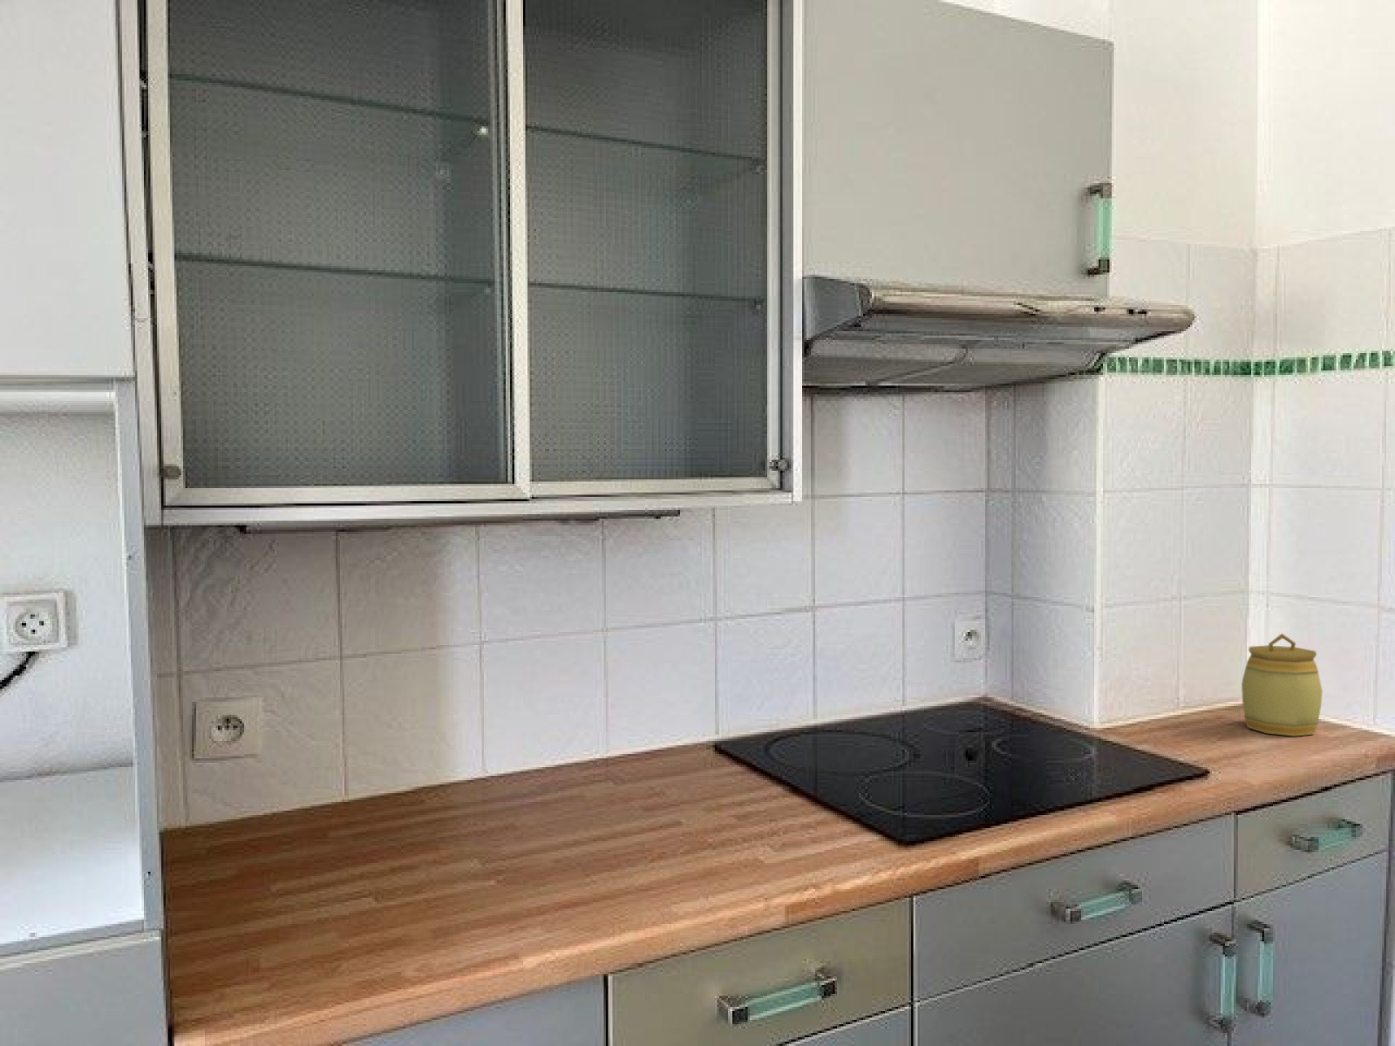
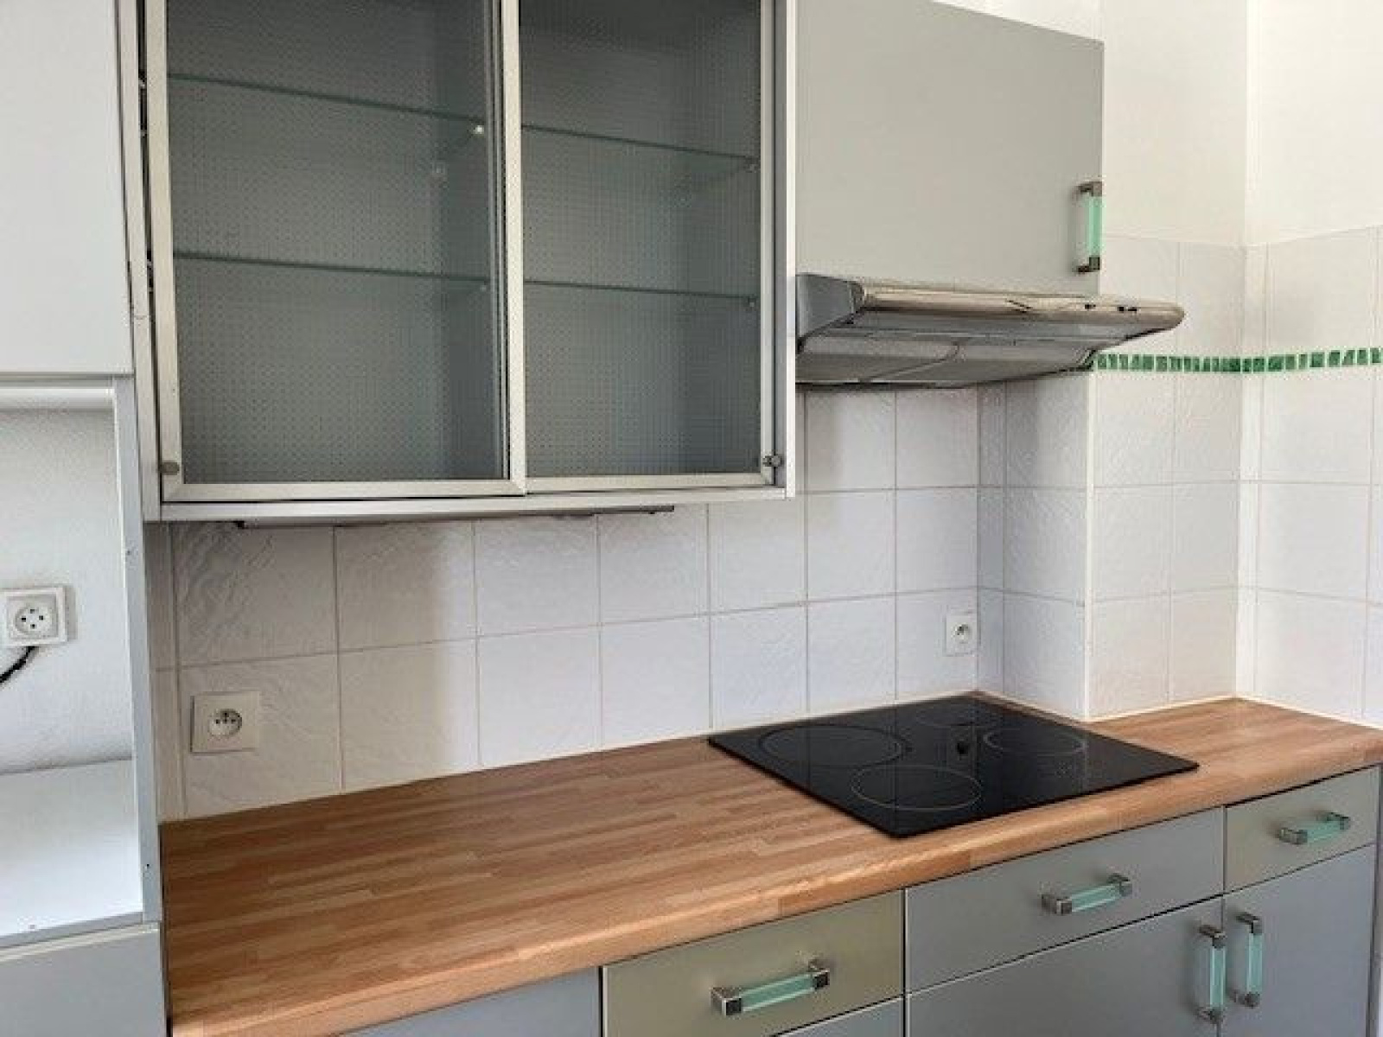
- jar [1241,633,1324,737]
